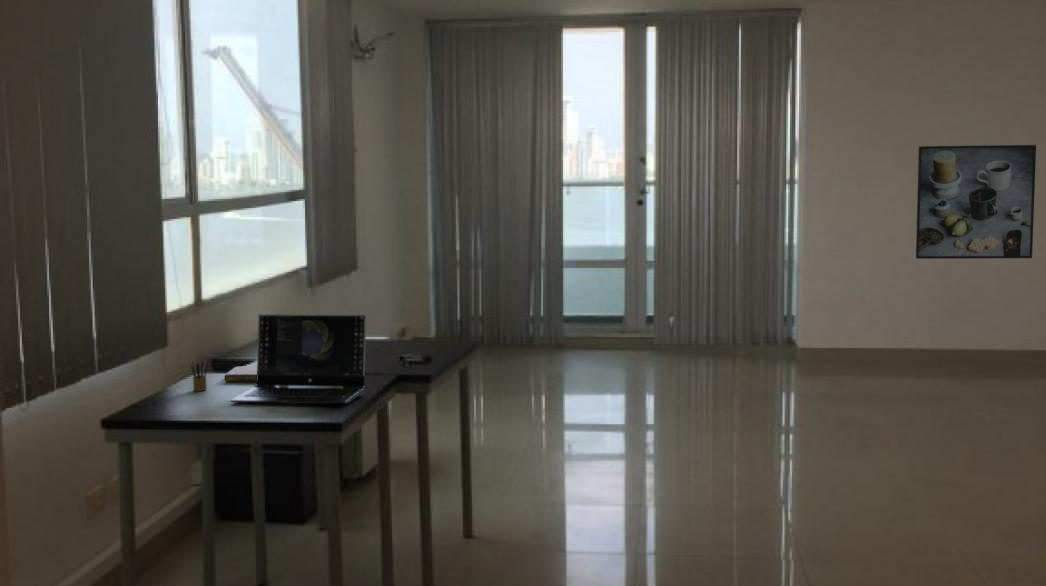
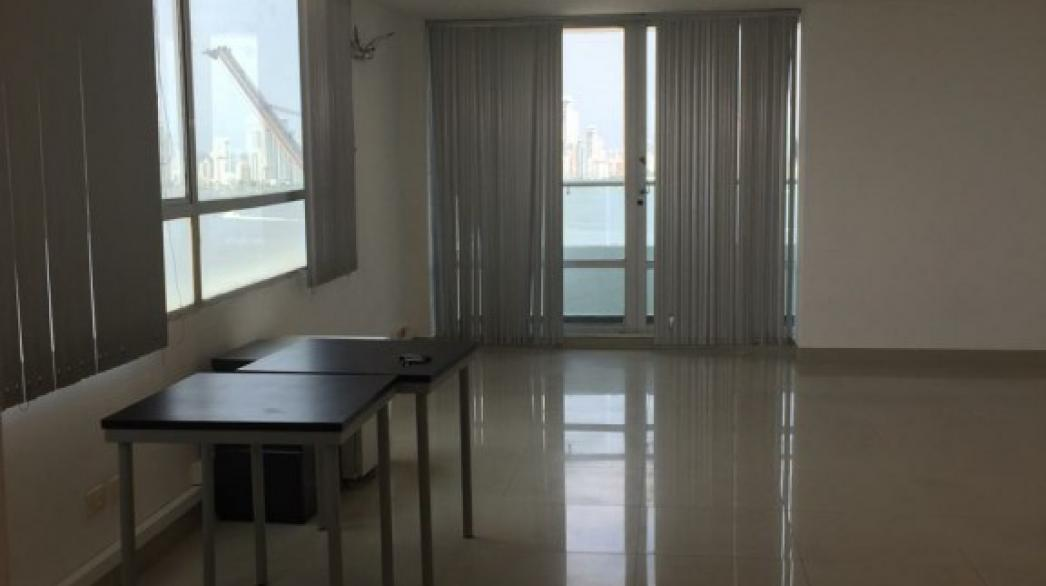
- notebook [224,365,257,383]
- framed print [915,144,1037,260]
- laptop computer [230,313,367,405]
- pencil box [190,356,210,392]
